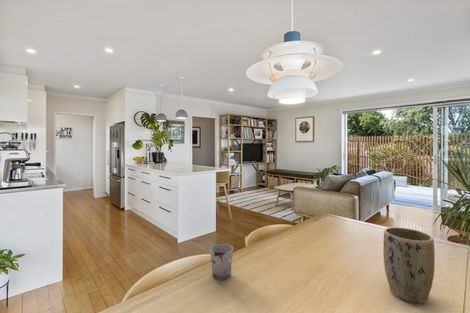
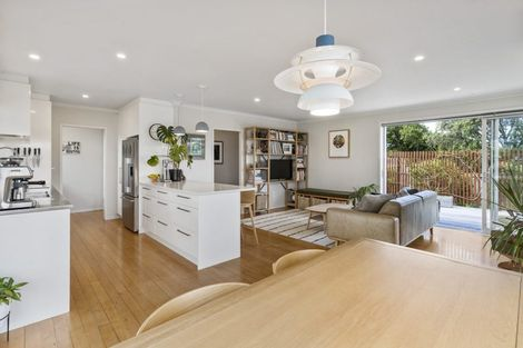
- plant pot [382,226,436,304]
- cup [209,243,234,281]
